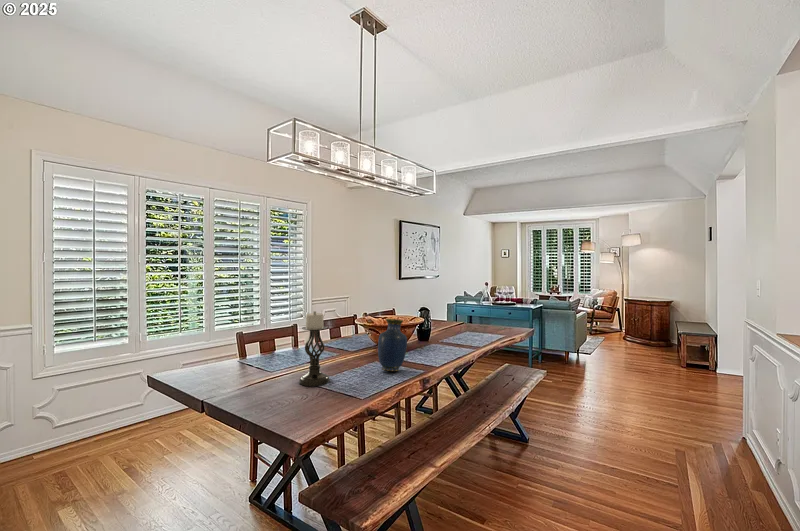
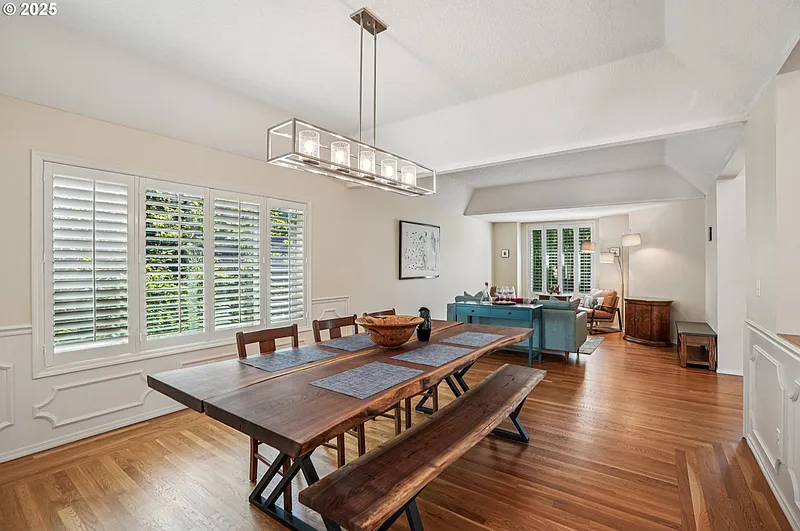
- candle holder [298,310,331,387]
- vase [377,318,408,372]
